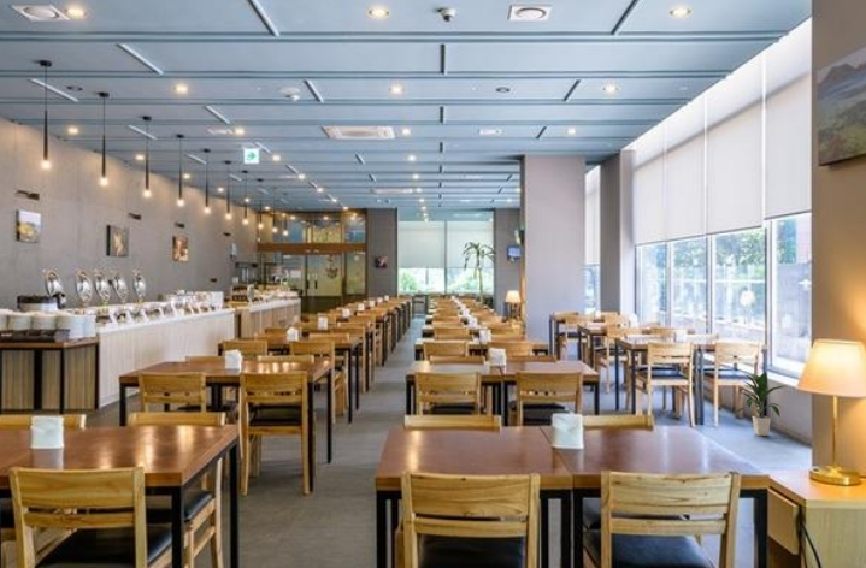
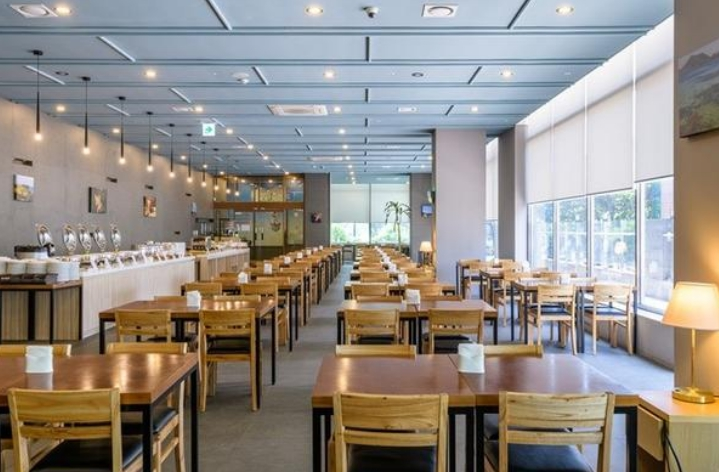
- indoor plant [731,369,787,437]
